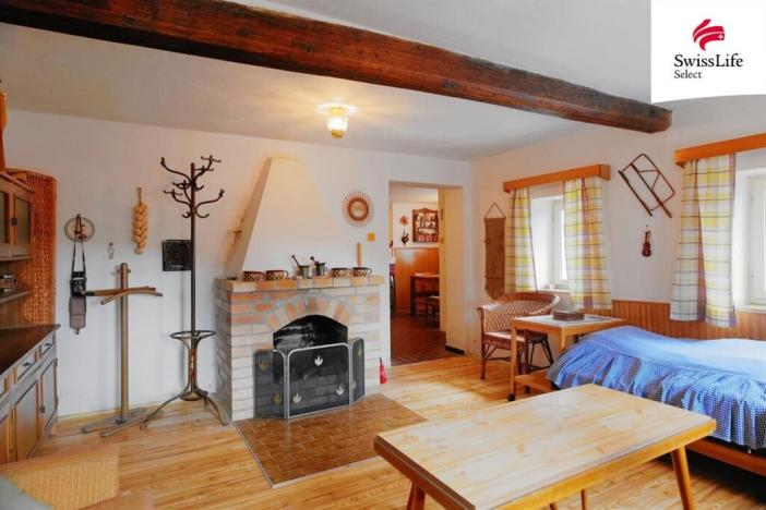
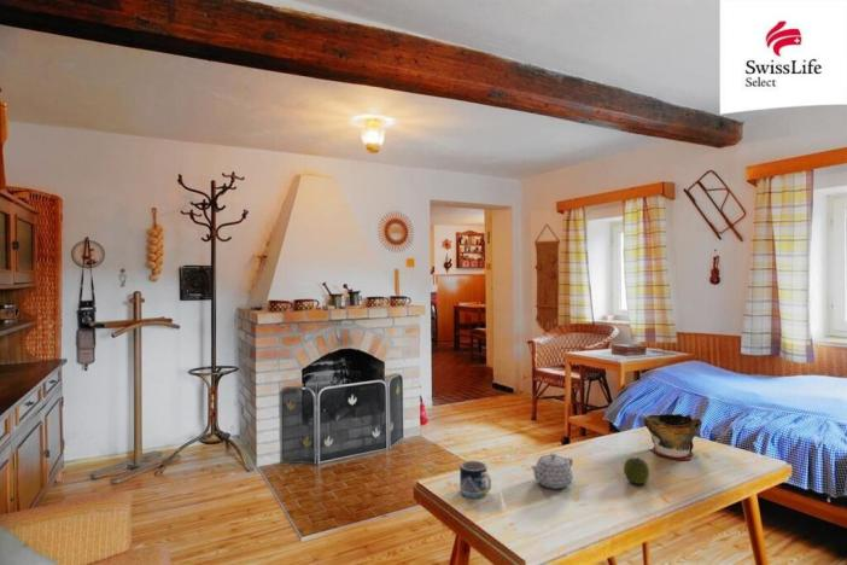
+ mug [458,460,492,499]
+ bowl [642,413,702,461]
+ apple [623,456,650,485]
+ teapot [530,452,574,490]
